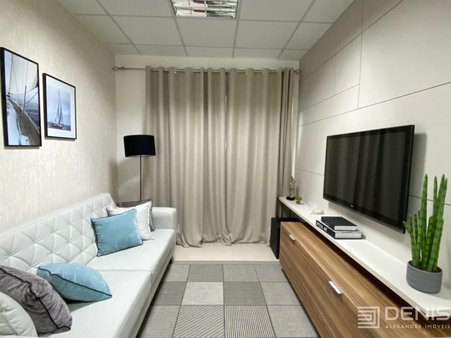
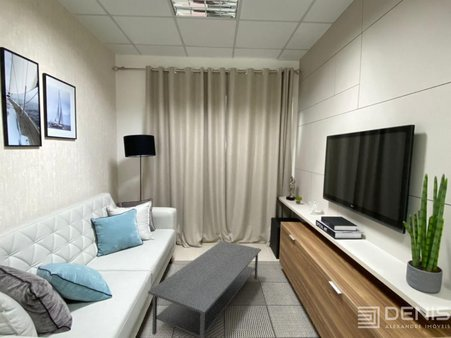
+ coffee table [147,240,262,338]
